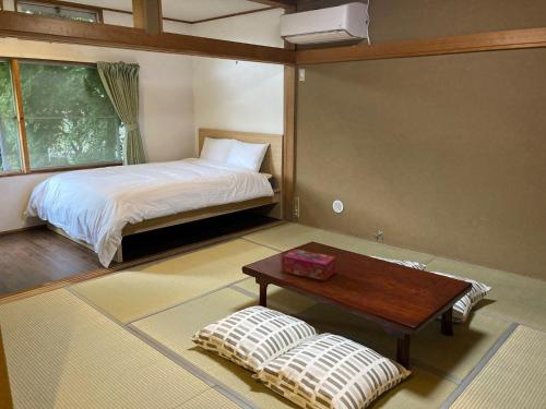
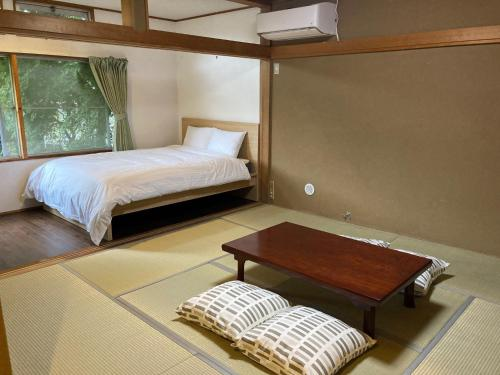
- tissue box [281,248,337,281]
